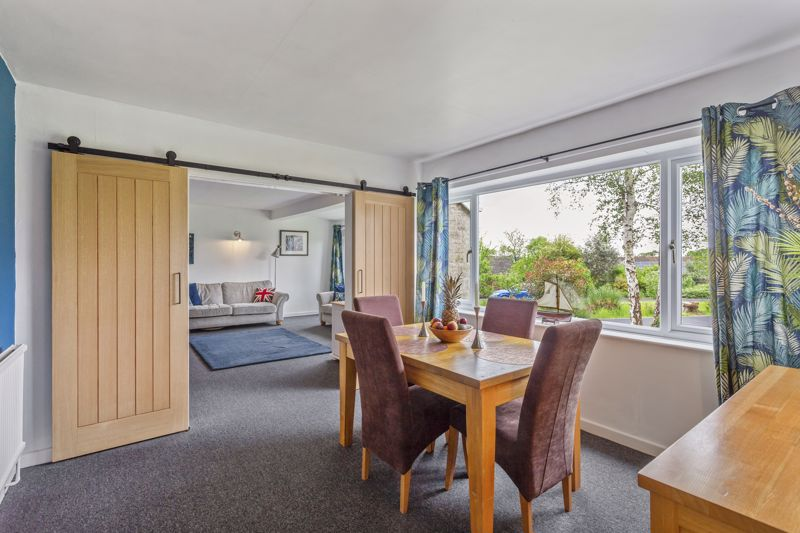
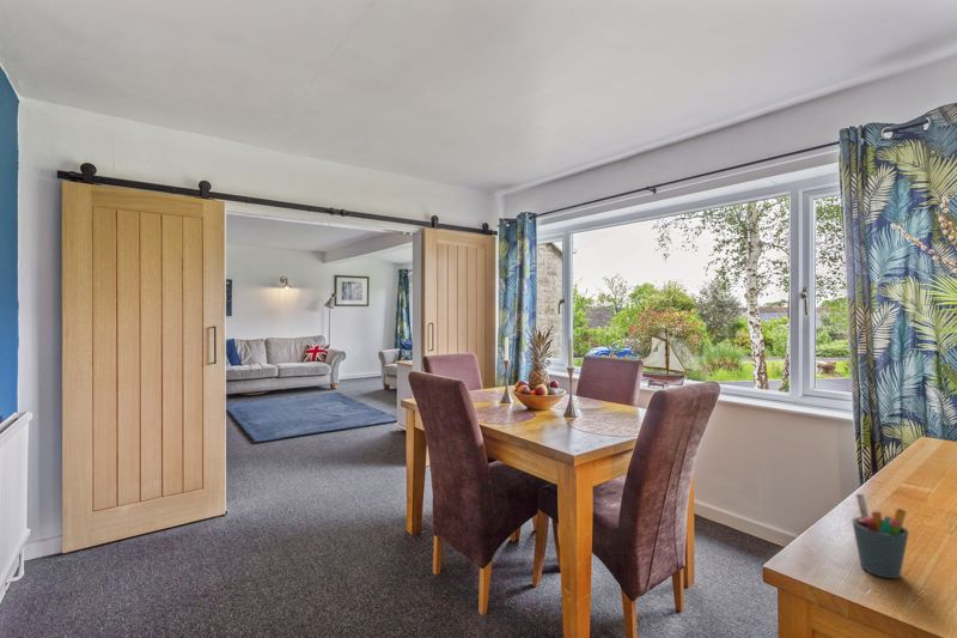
+ pen holder [851,493,910,579]
